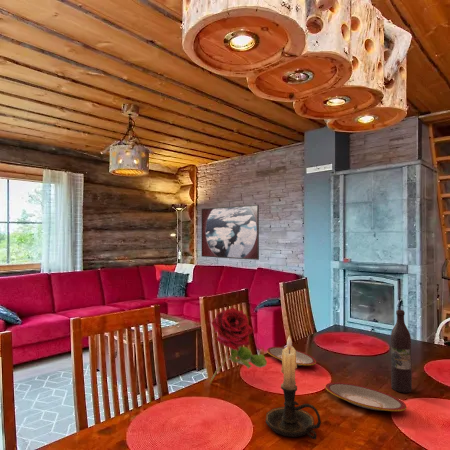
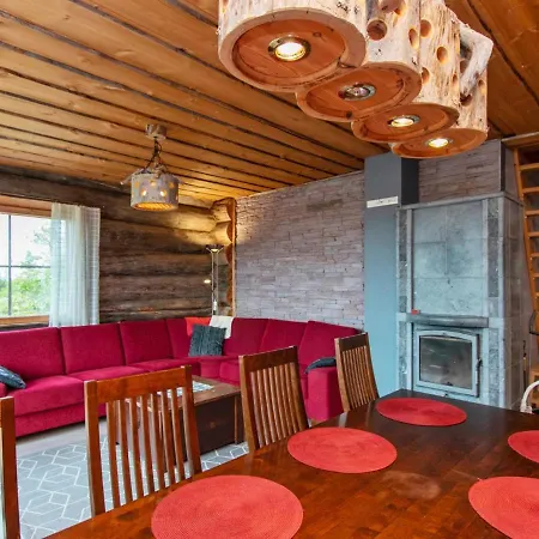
- candle holder [265,334,322,440]
- wine bottle [390,309,413,394]
- flower [209,307,268,385]
- plate [324,382,407,412]
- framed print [200,204,260,261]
- plate [266,346,317,367]
